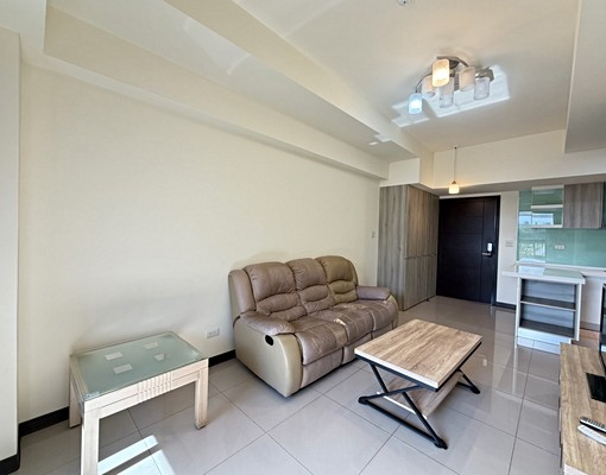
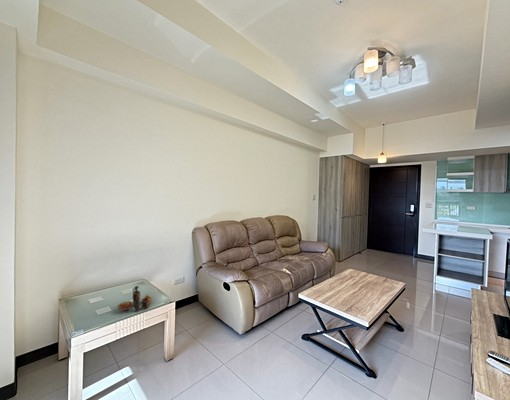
+ vase [116,285,153,312]
